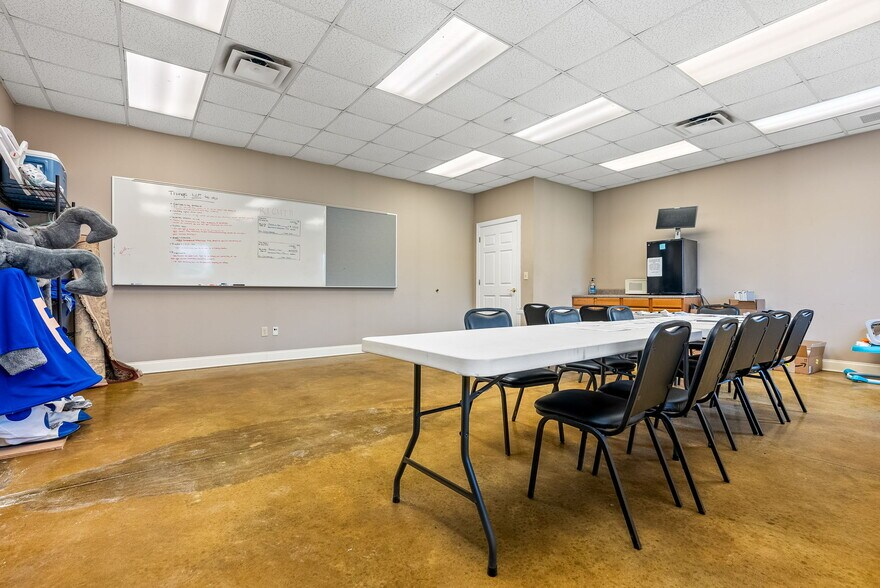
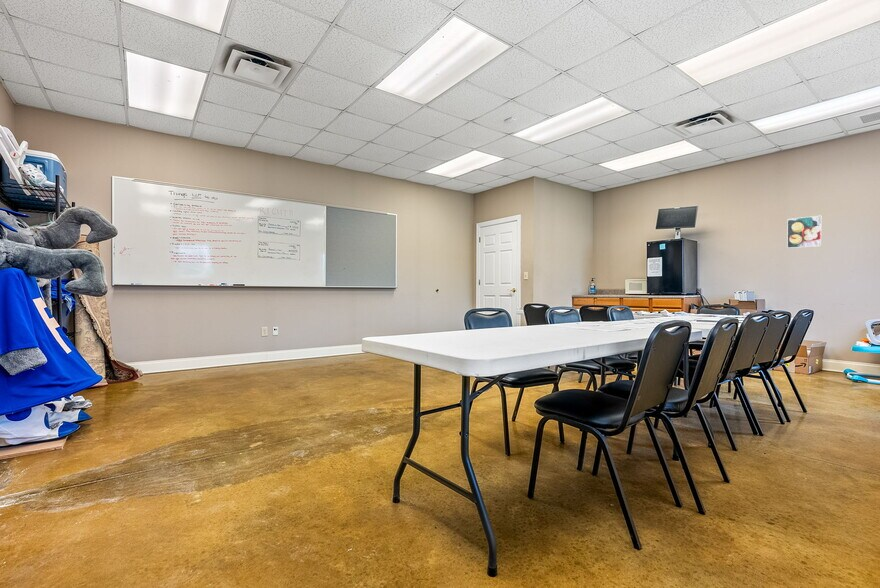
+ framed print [786,215,823,249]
